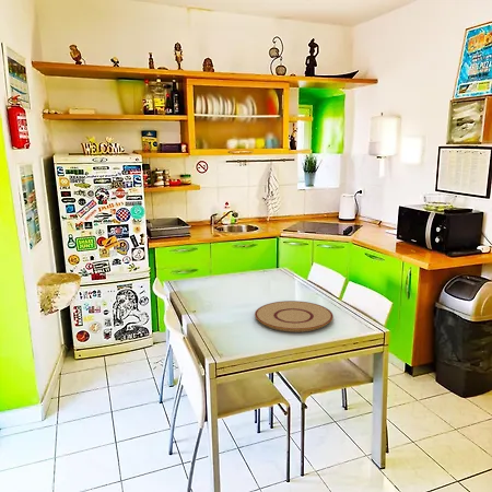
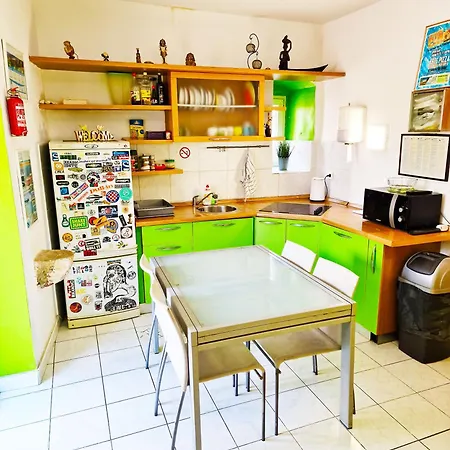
- plate [254,300,335,333]
